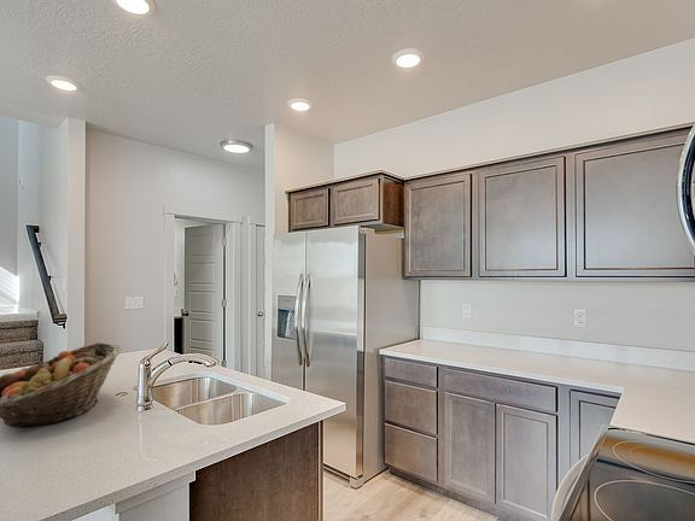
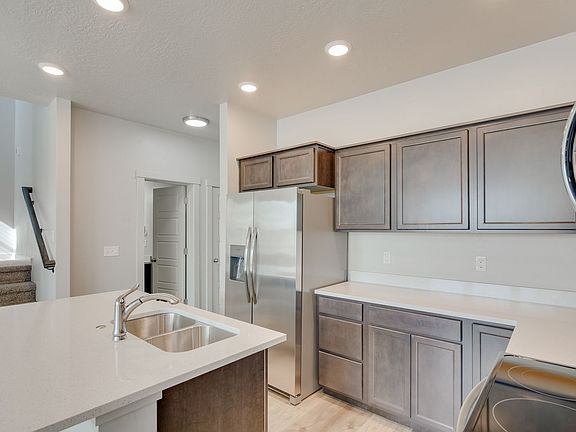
- fruit basket [0,341,123,428]
